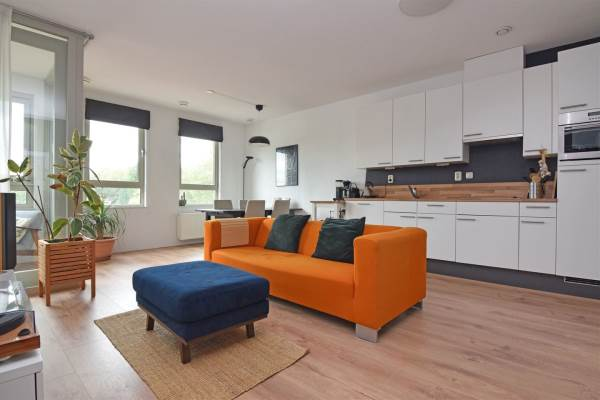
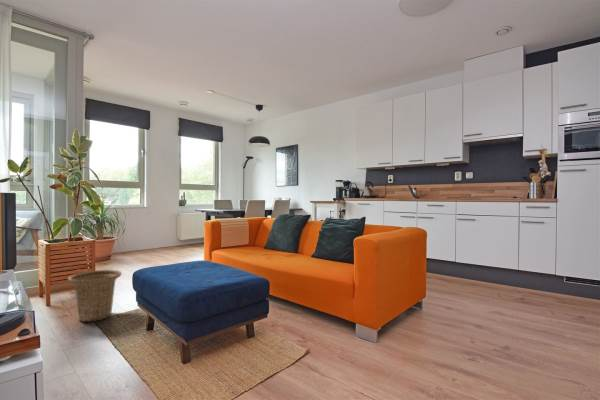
+ basket [67,269,123,323]
